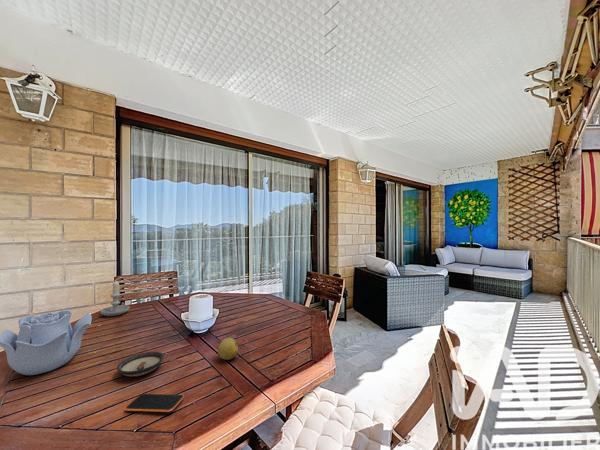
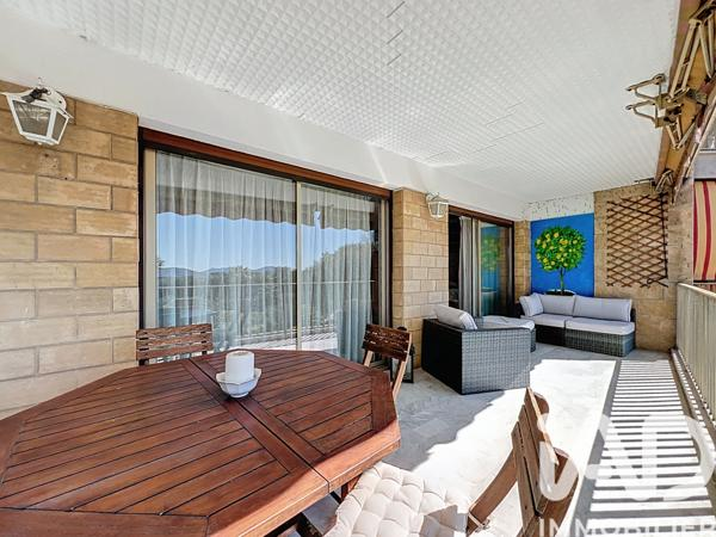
- smartphone [124,393,185,413]
- candle [100,280,130,317]
- decorative bowl [0,309,93,376]
- fruit [217,337,239,361]
- saucer [116,351,165,377]
